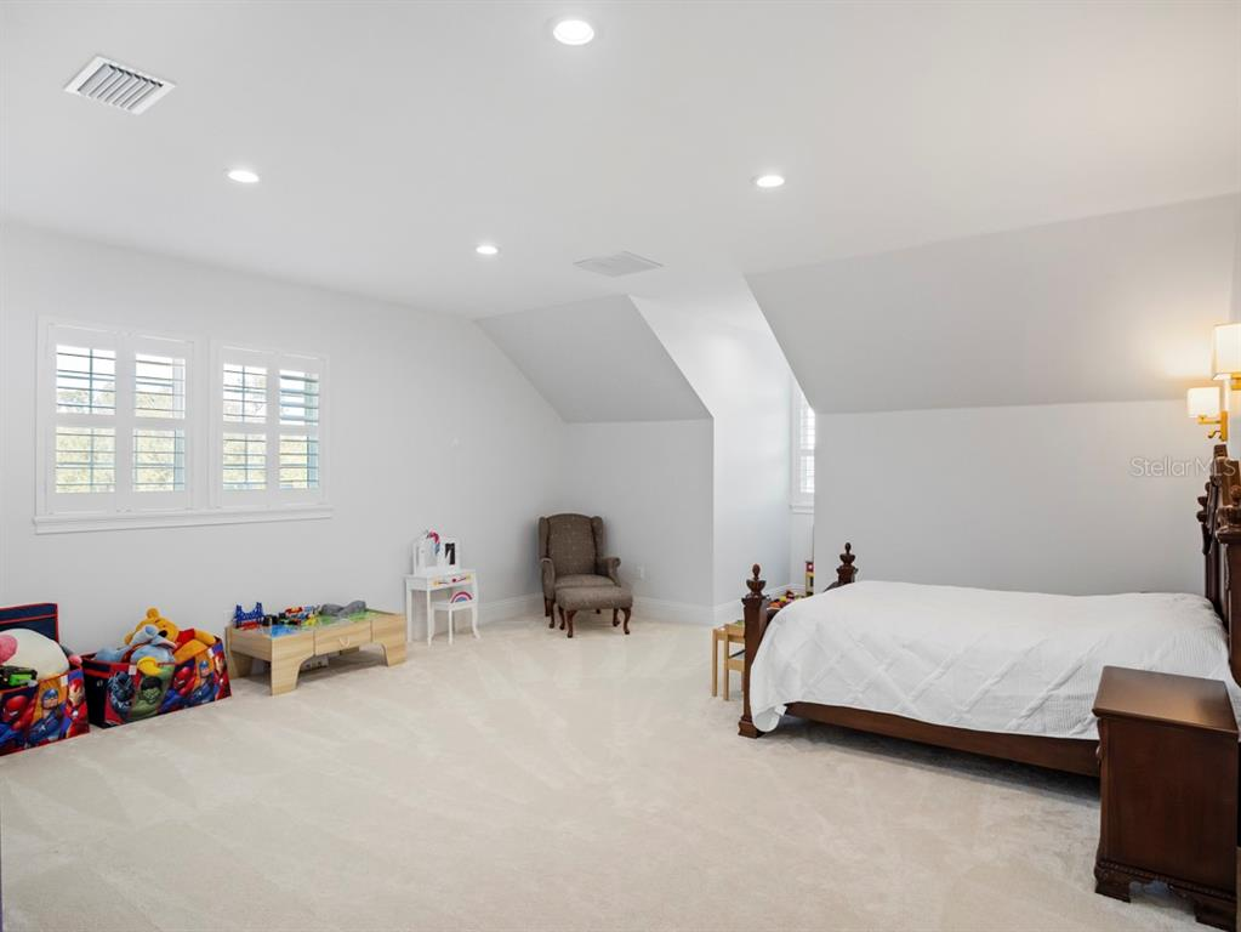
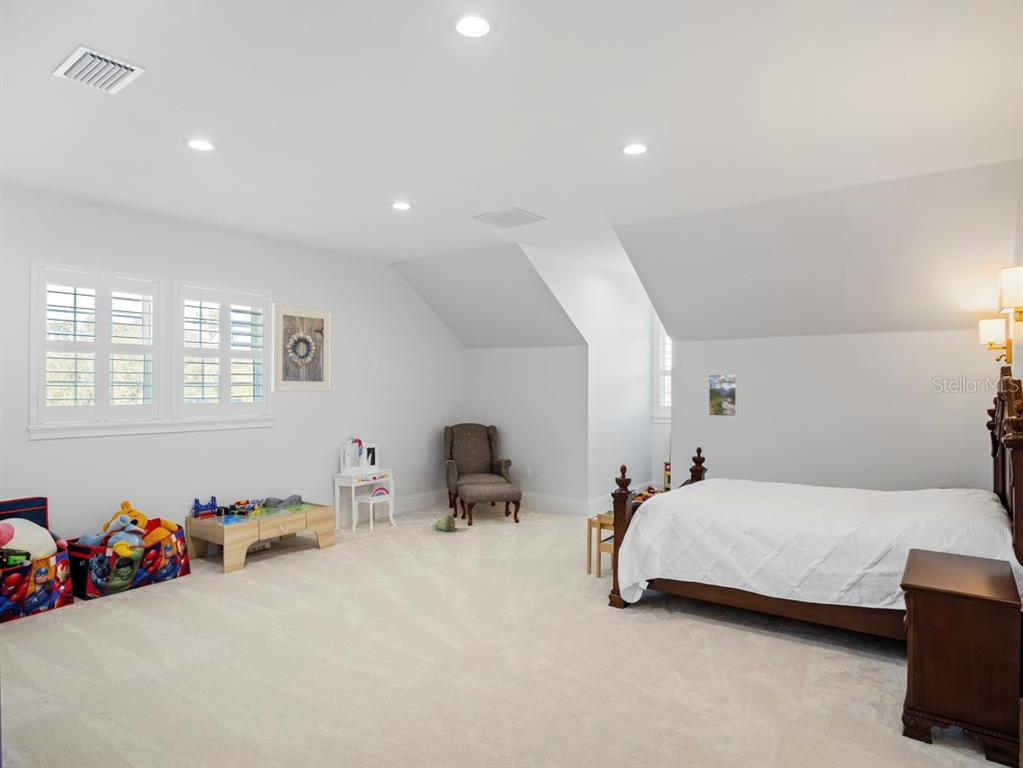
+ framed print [708,373,738,417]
+ plush toy [429,515,458,533]
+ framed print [271,302,333,393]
